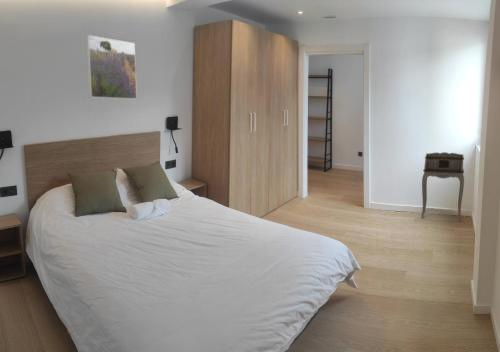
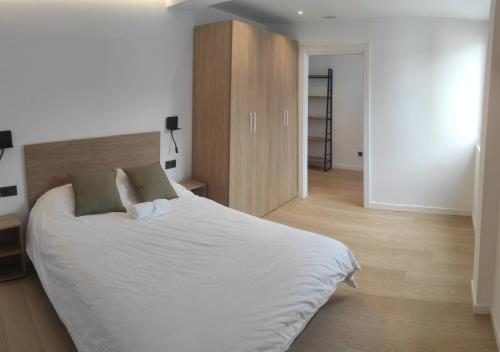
- desk [421,151,465,222]
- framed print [85,34,138,100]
